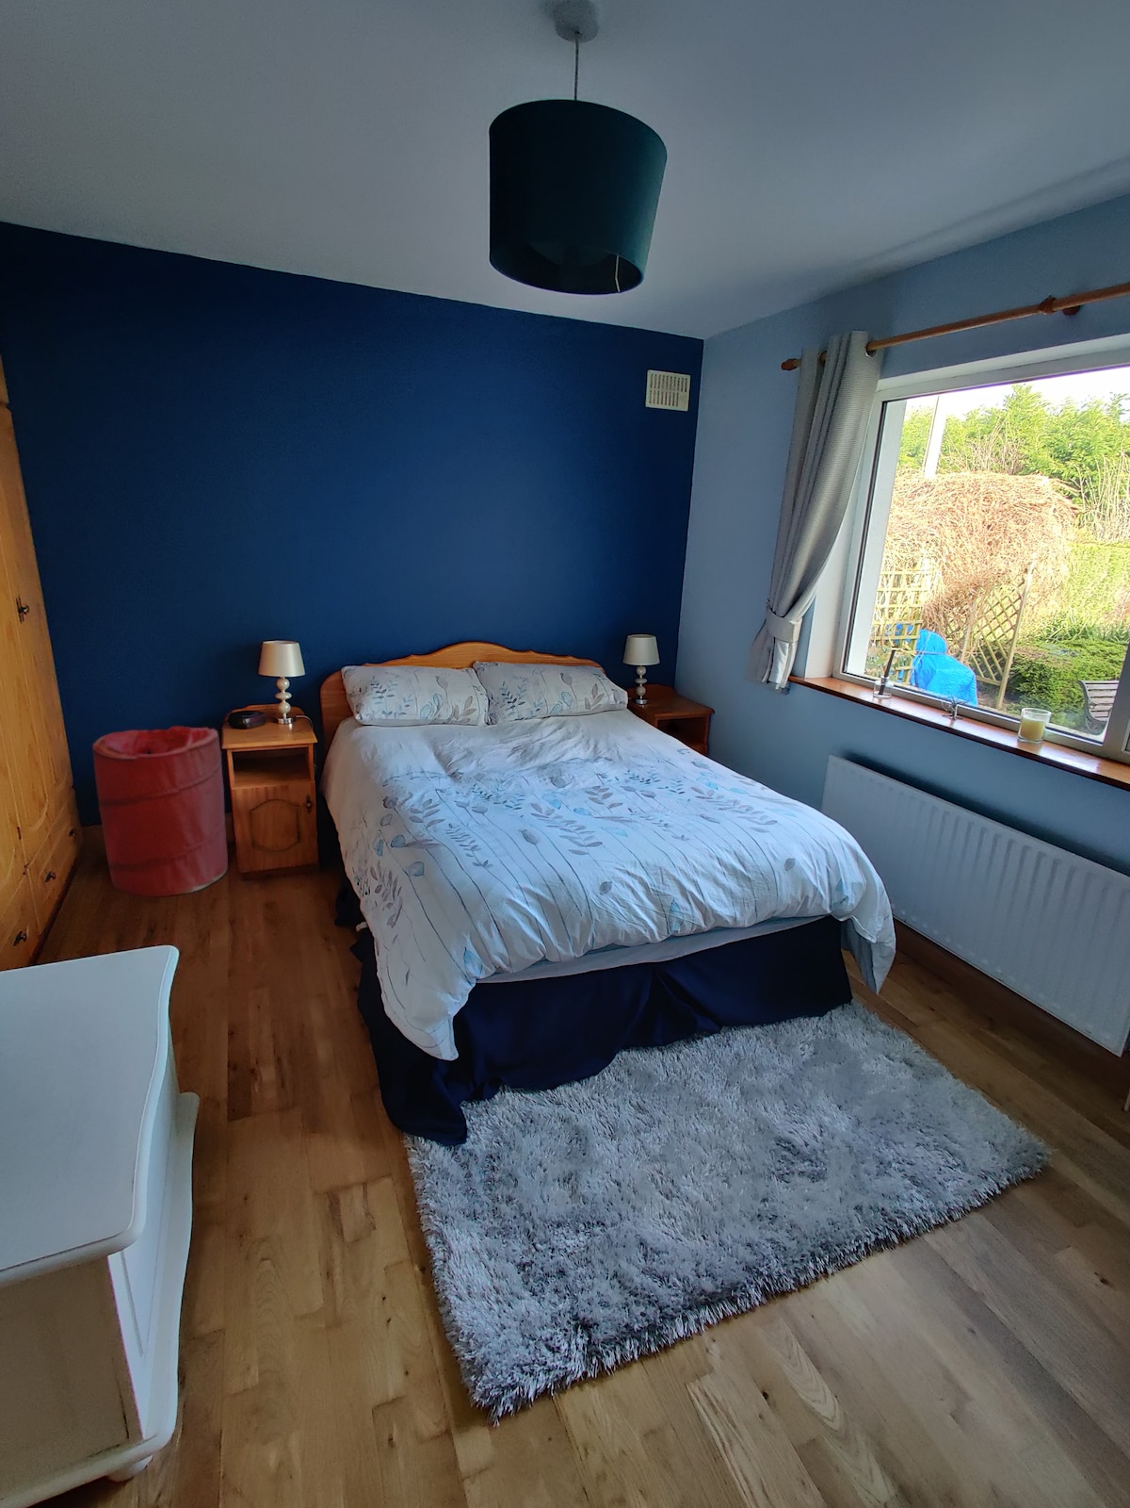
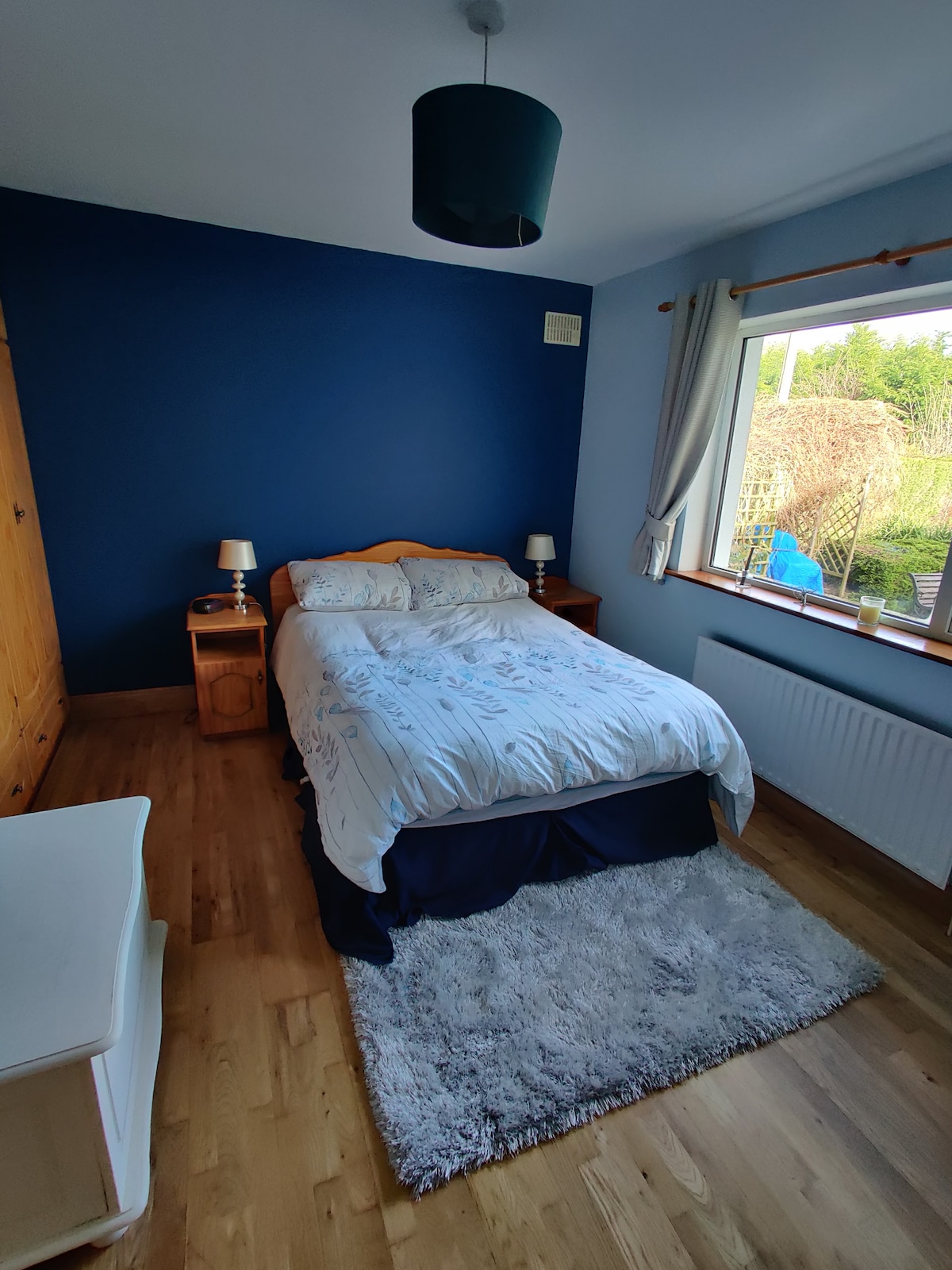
- laundry hamper [91,724,229,898]
